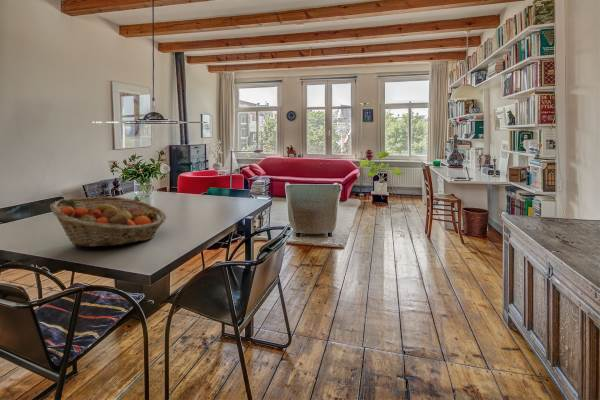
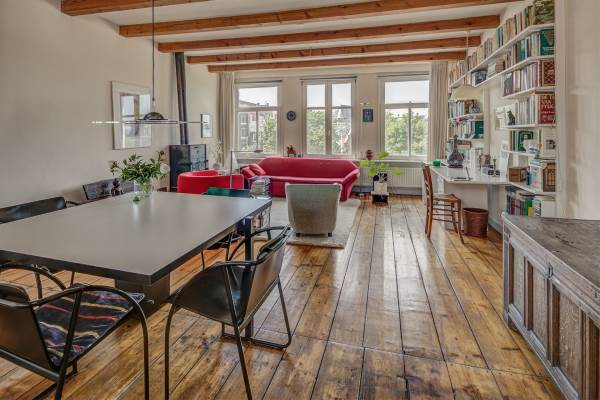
- fruit basket [49,196,167,248]
